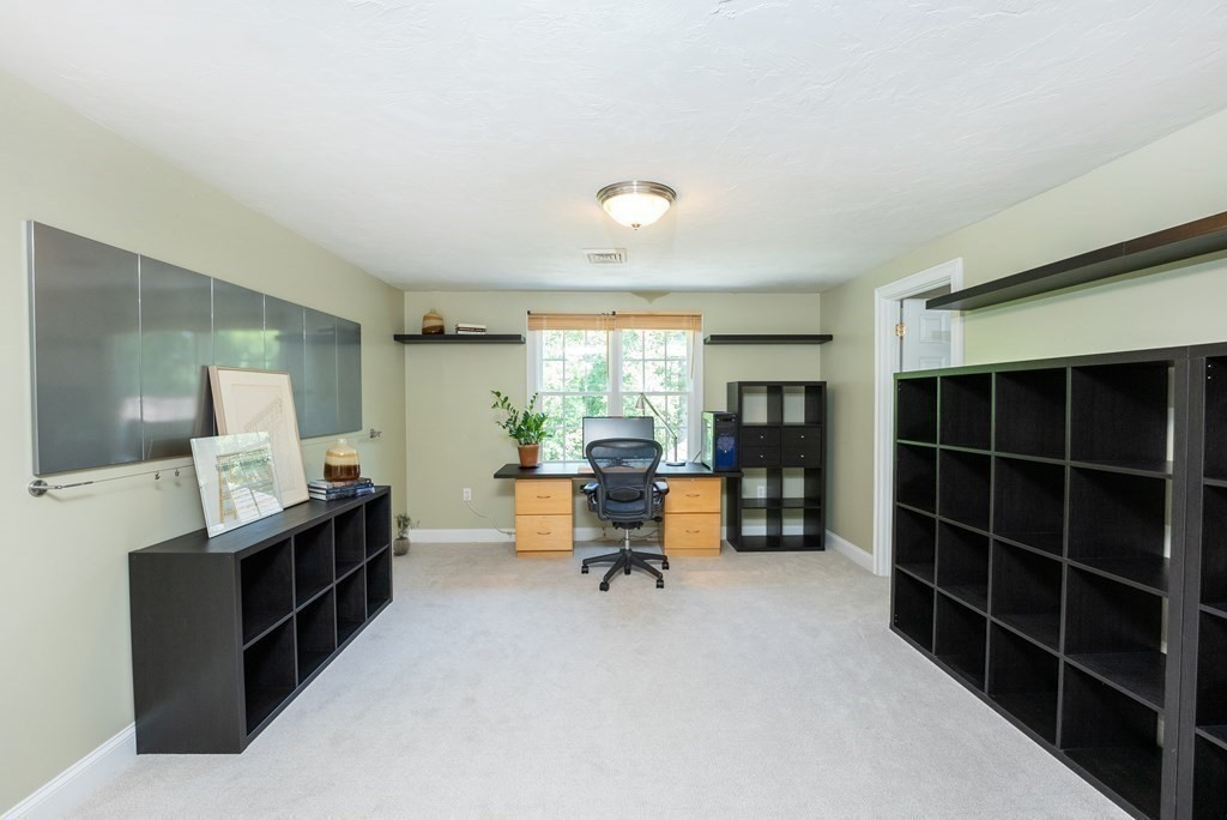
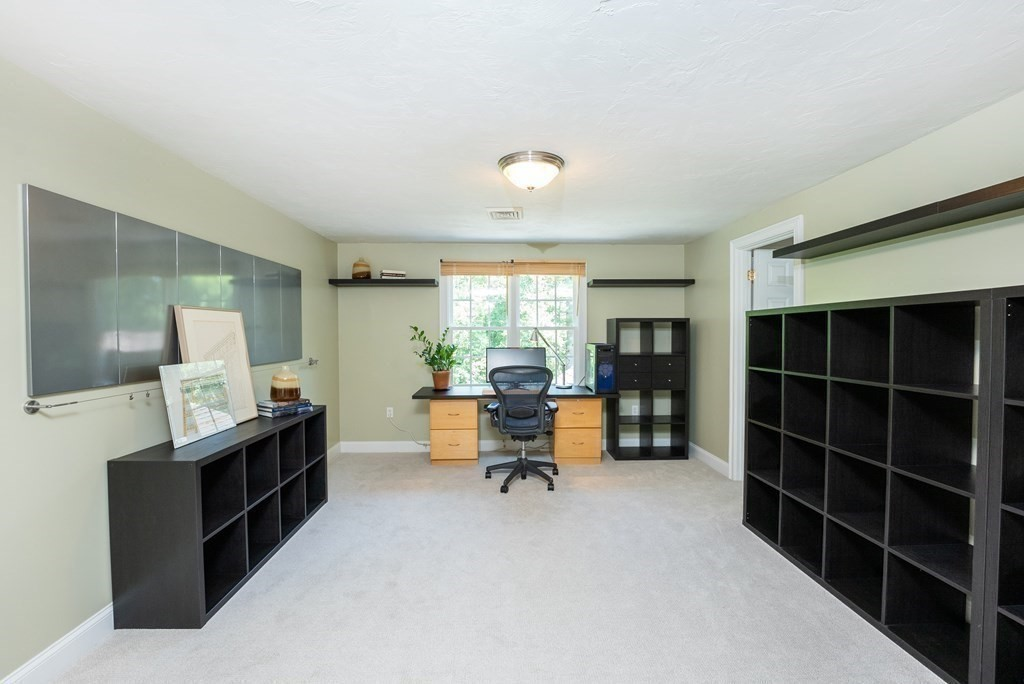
- potted plant [392,511,421,556]
